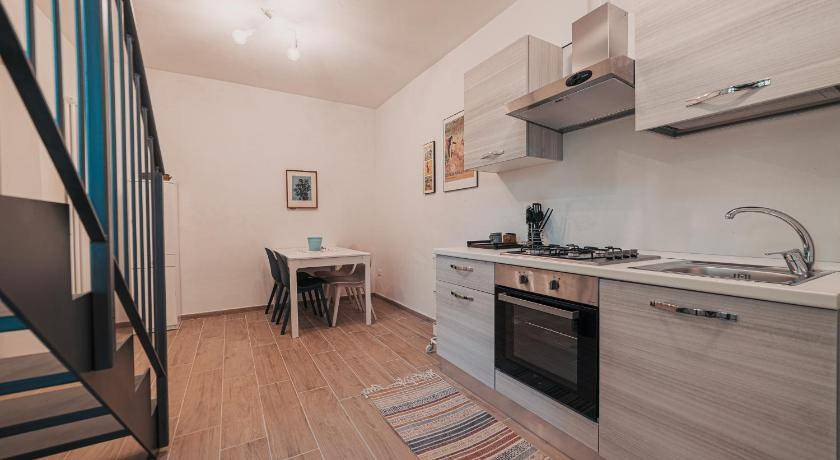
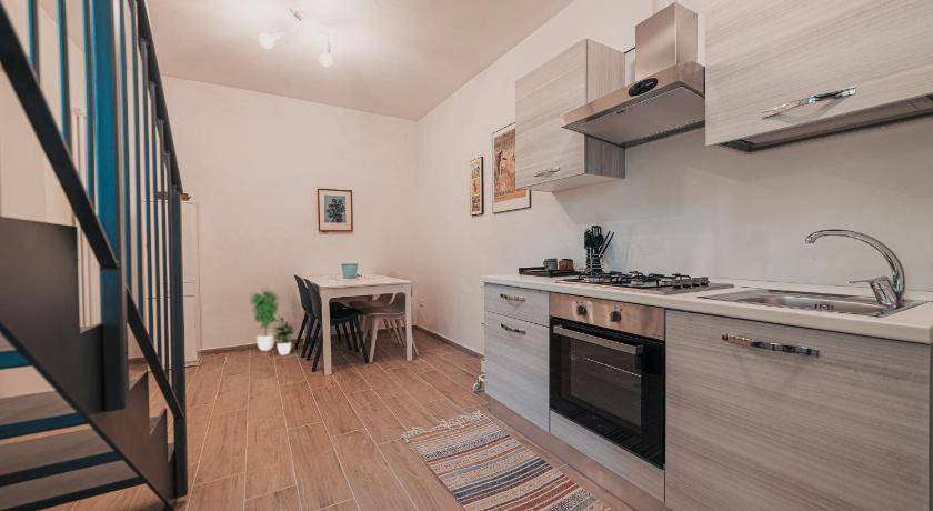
+ potted plant [248,287,299,355]
